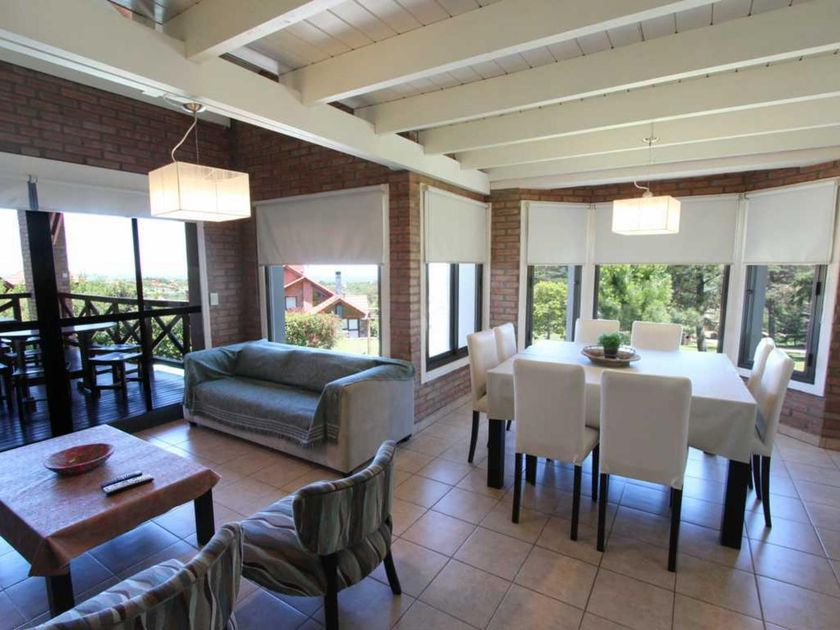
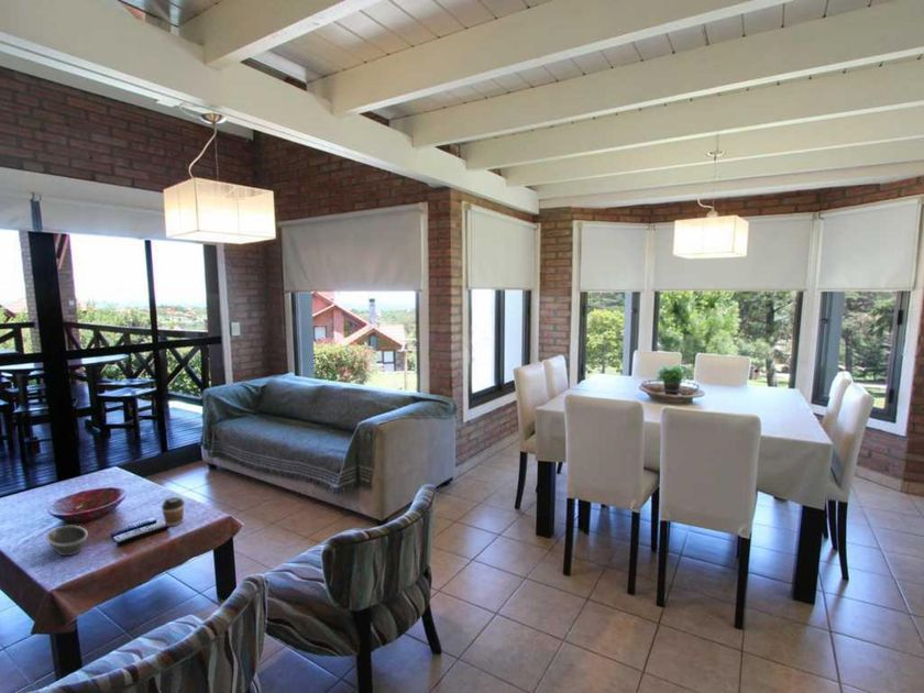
+ bowl [45,525,89,557]
+ coffee cup [161,496,186,527]
